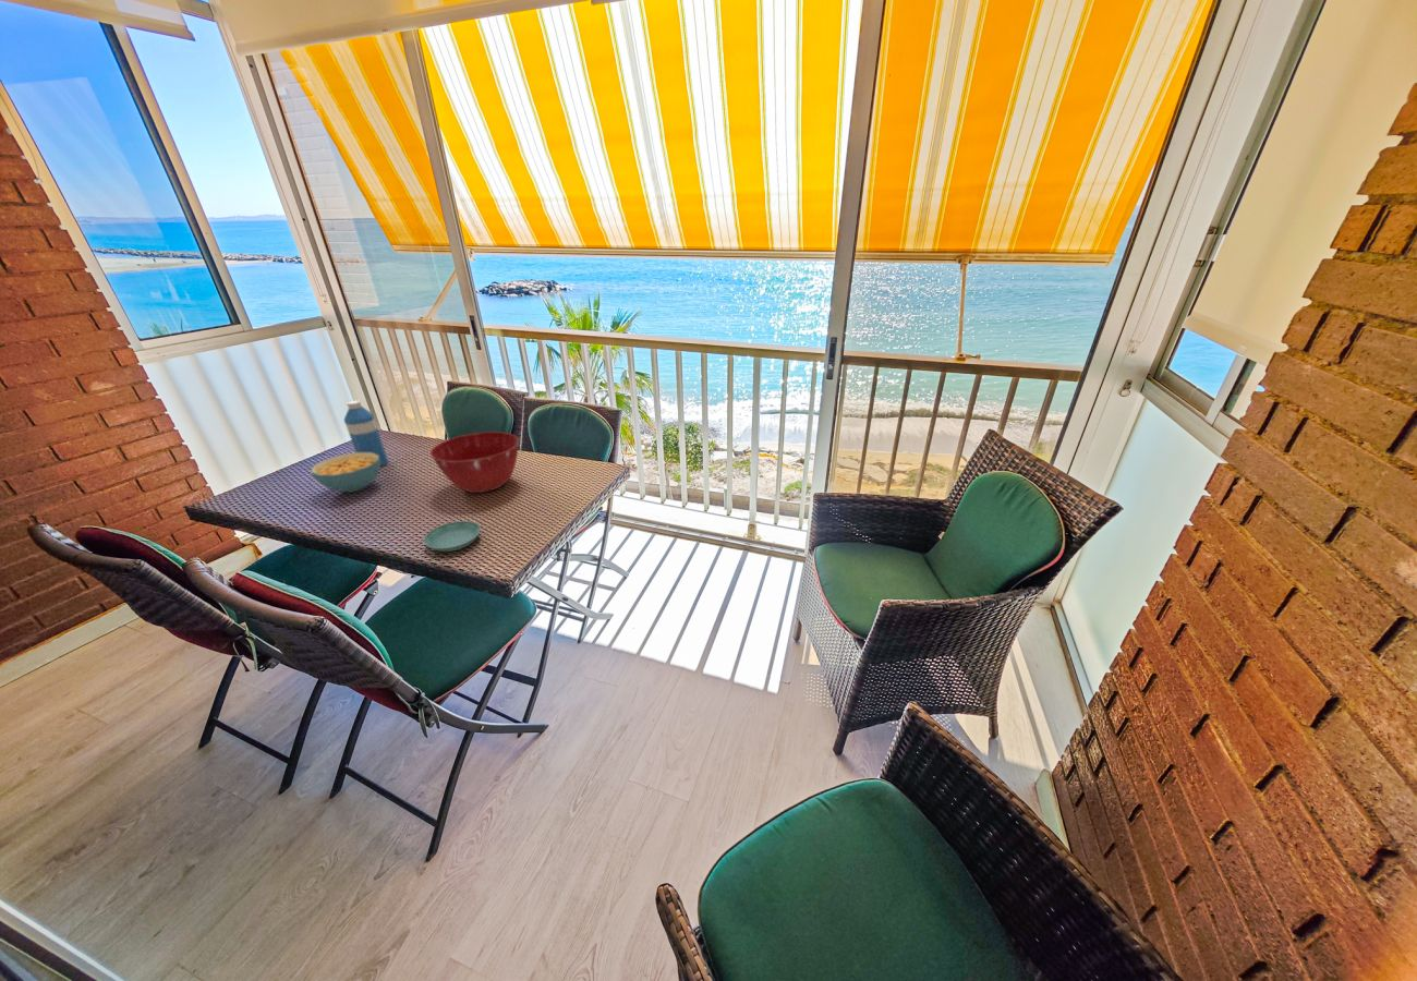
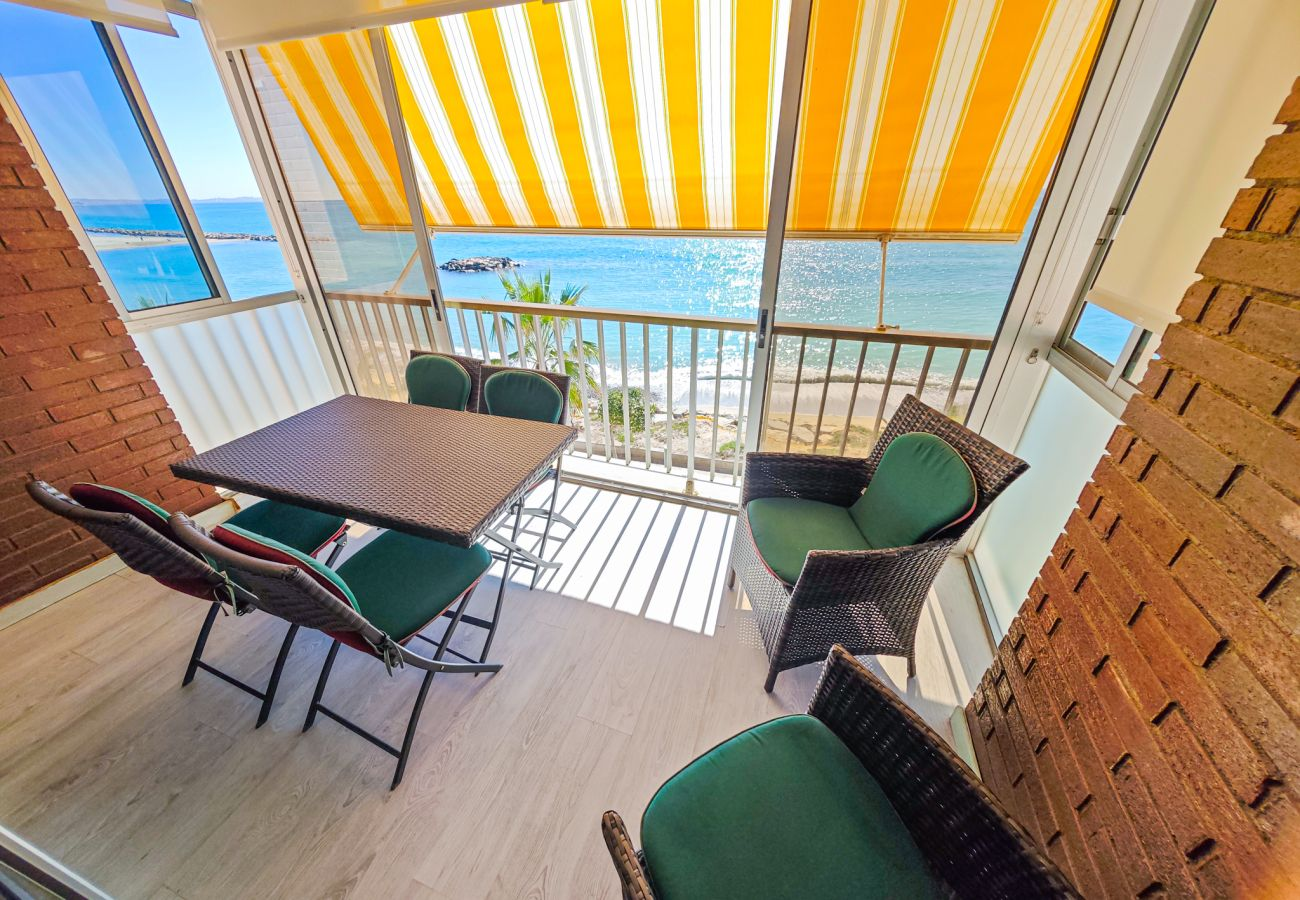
- water bottle [343,400,389,468]
- cereal bowl [310,452,380,493]
- saucer [423,520,481,553]
- mixing bowl [428,431,520,494]
